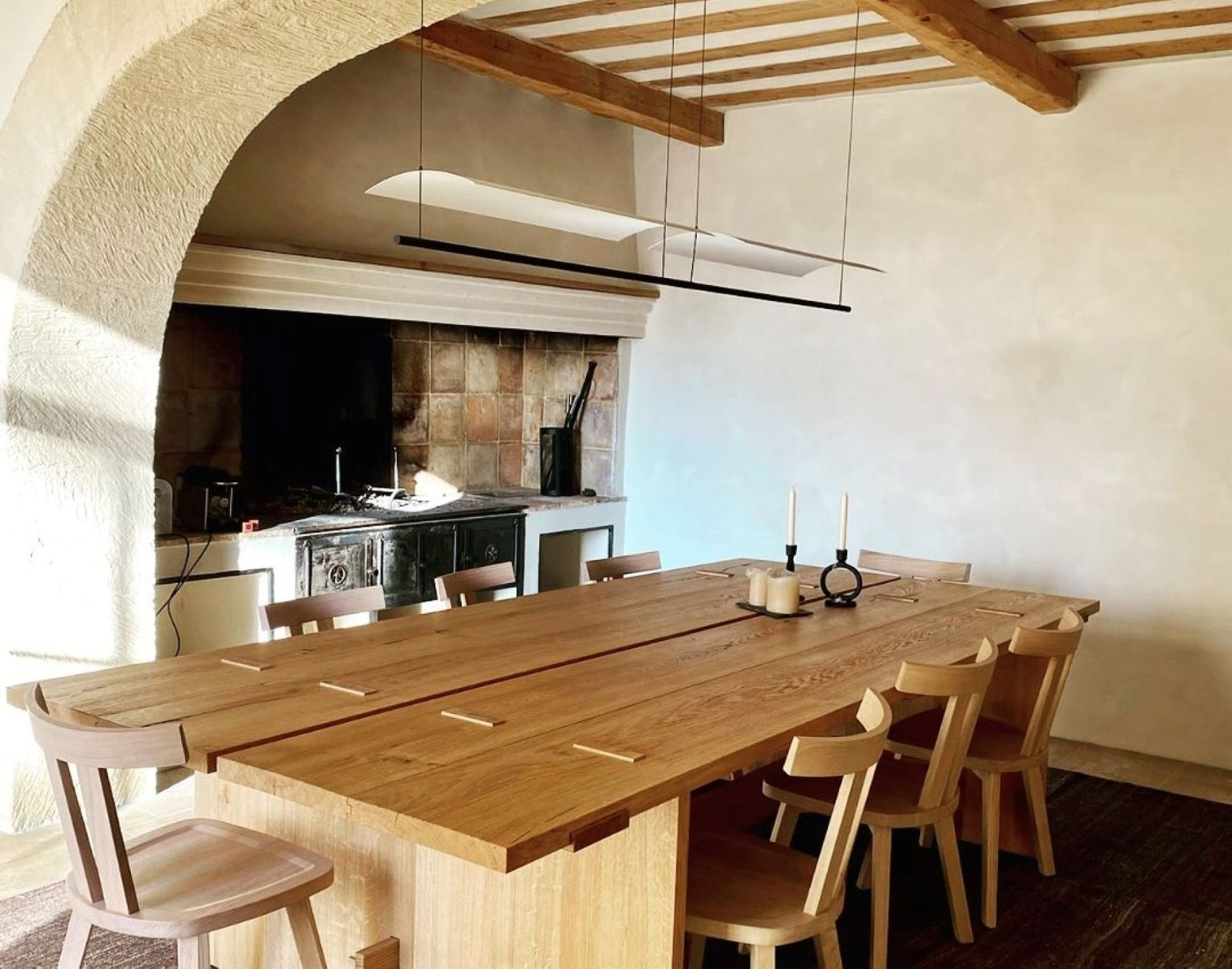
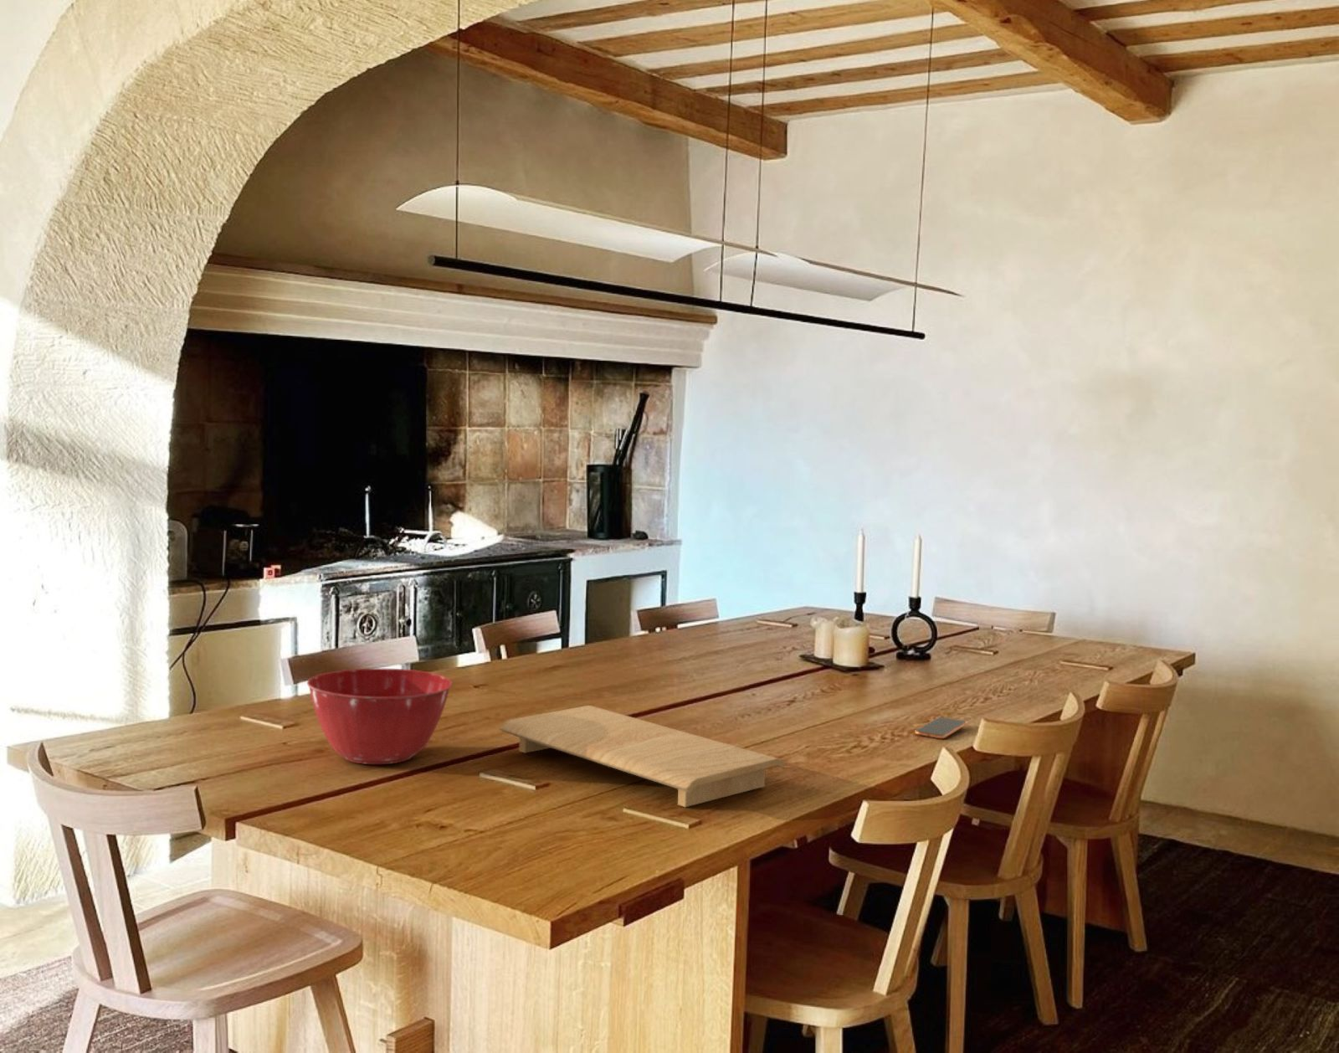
+ mixing bowl [306,667,453,765]
+ smartphone [914,716,968,739]
+ cutting board [498,705,787,807]
